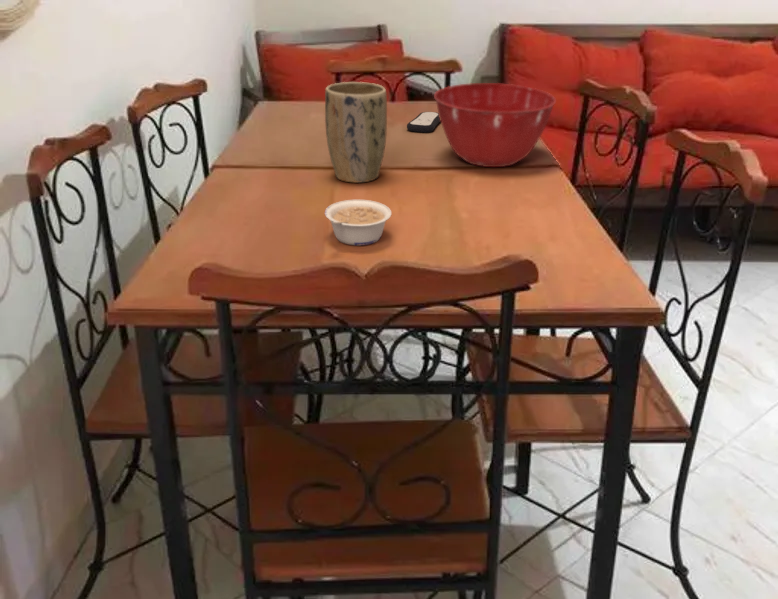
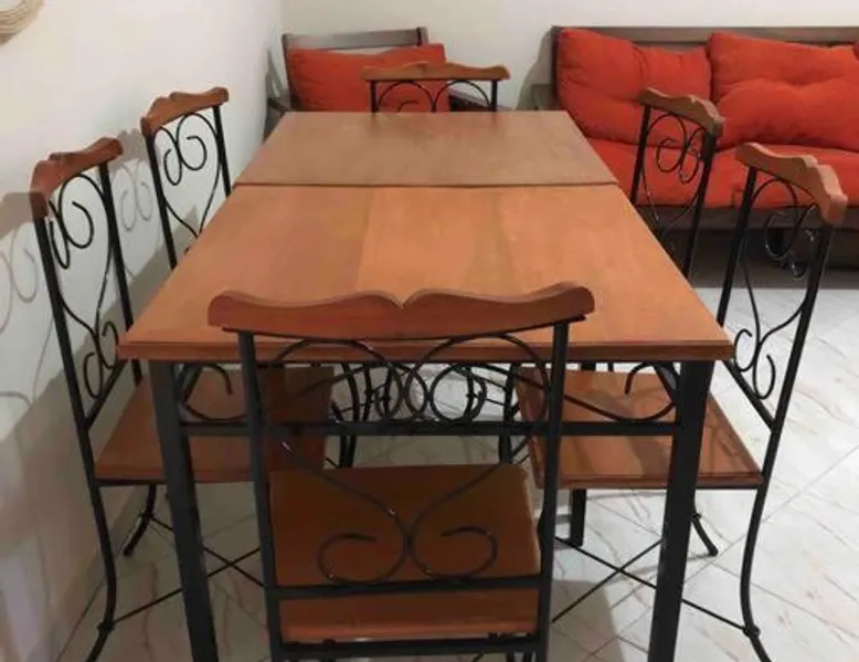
- remote control [406,111,441,133]
- legume [324,199,392,246]
- plant pot [324,81,388,184]
- mixing bowl [433,82,557,168]
